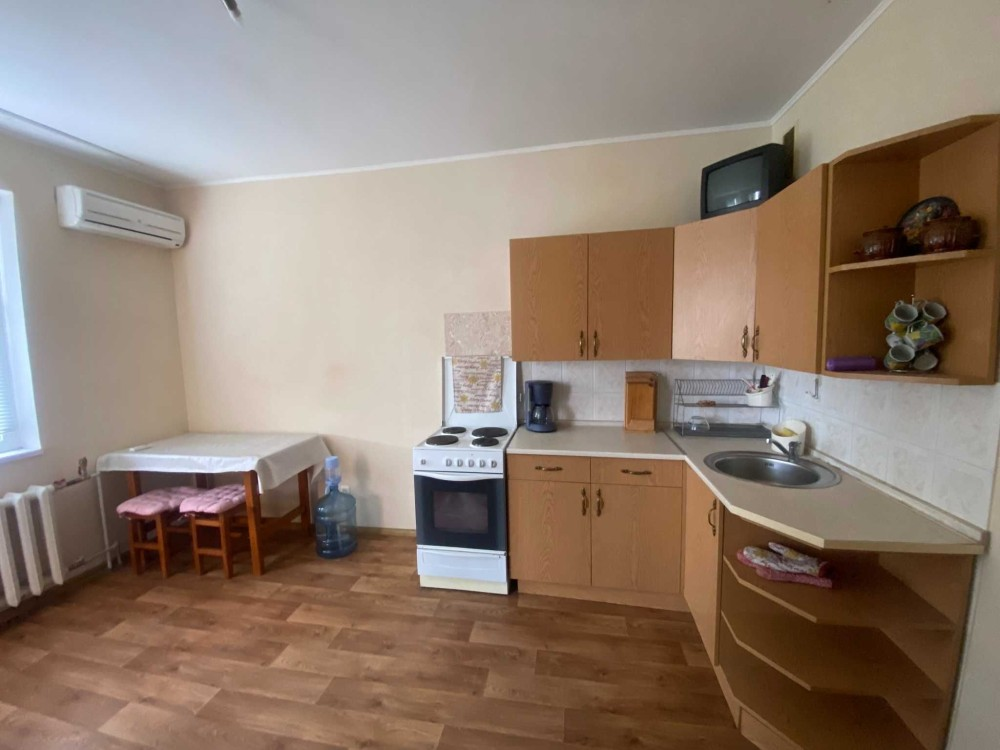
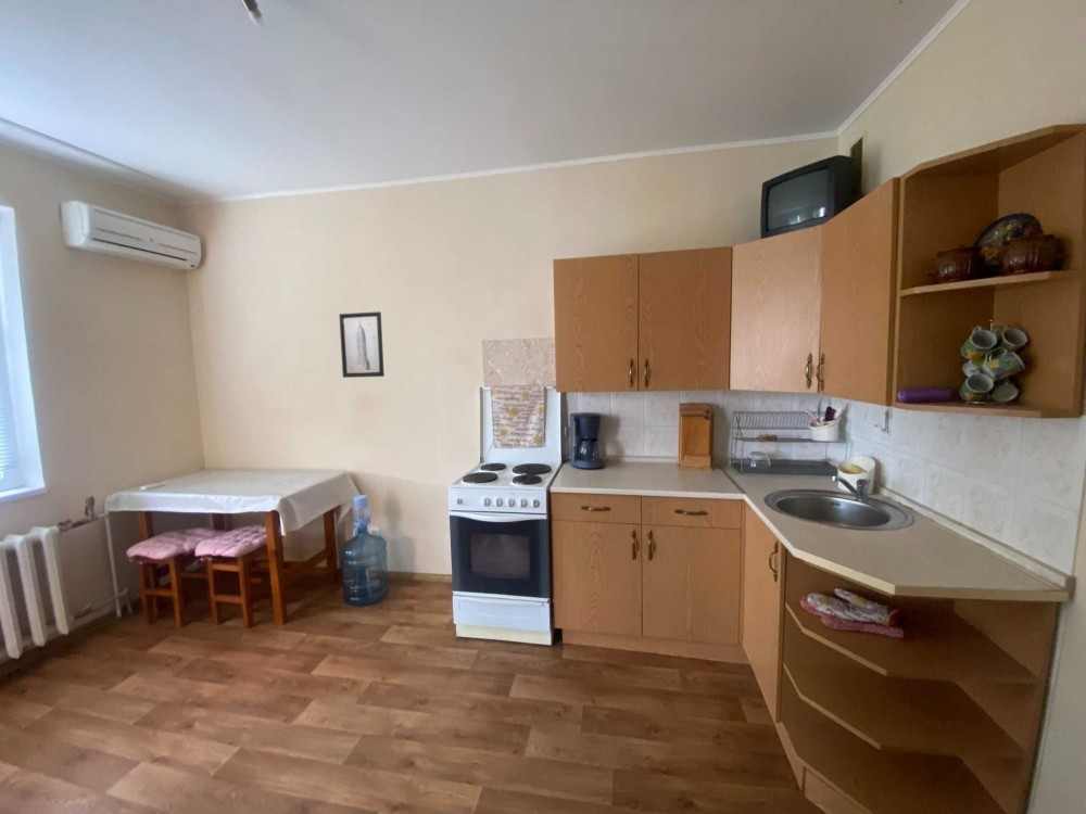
+ wall art [338,310,386,379]
